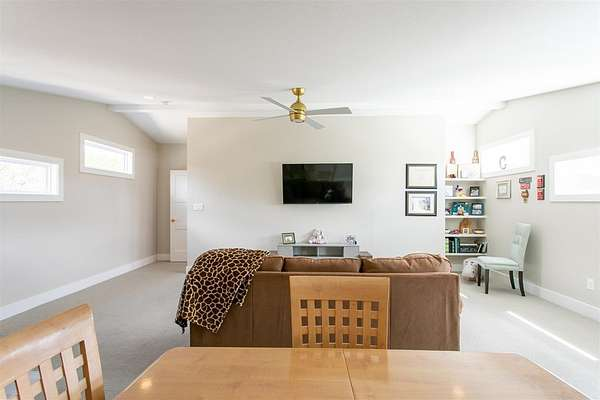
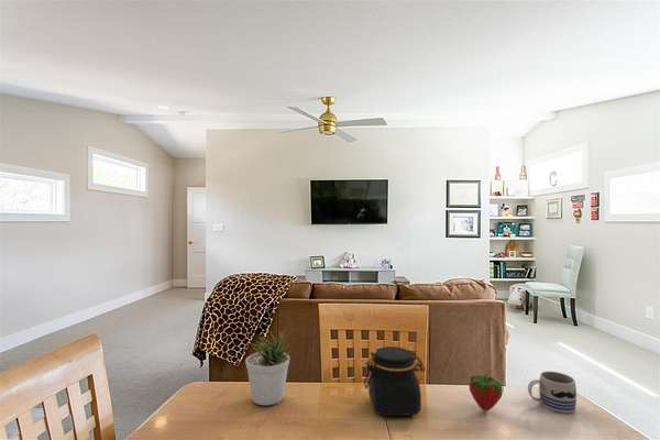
+ jar [363,345,427,417]
+ potted plant [244,328,293,407]
+ fruit [468,373,505,413]
+ mug [527,371,578,415]
